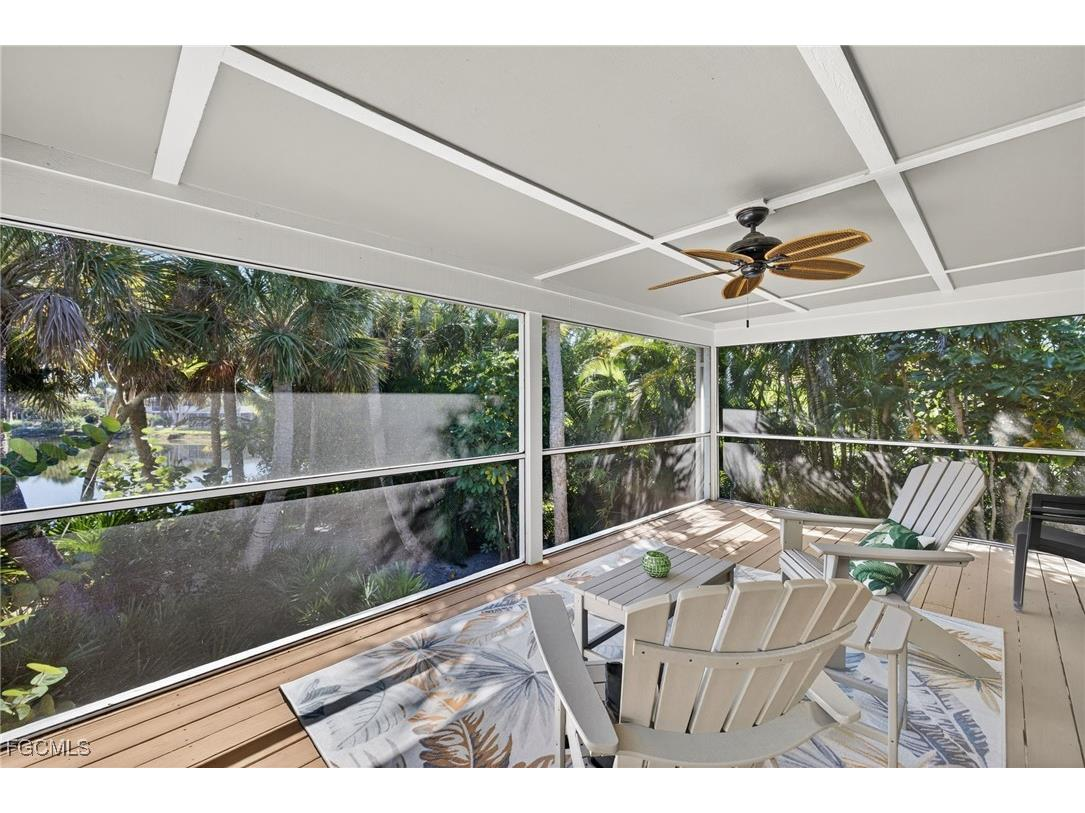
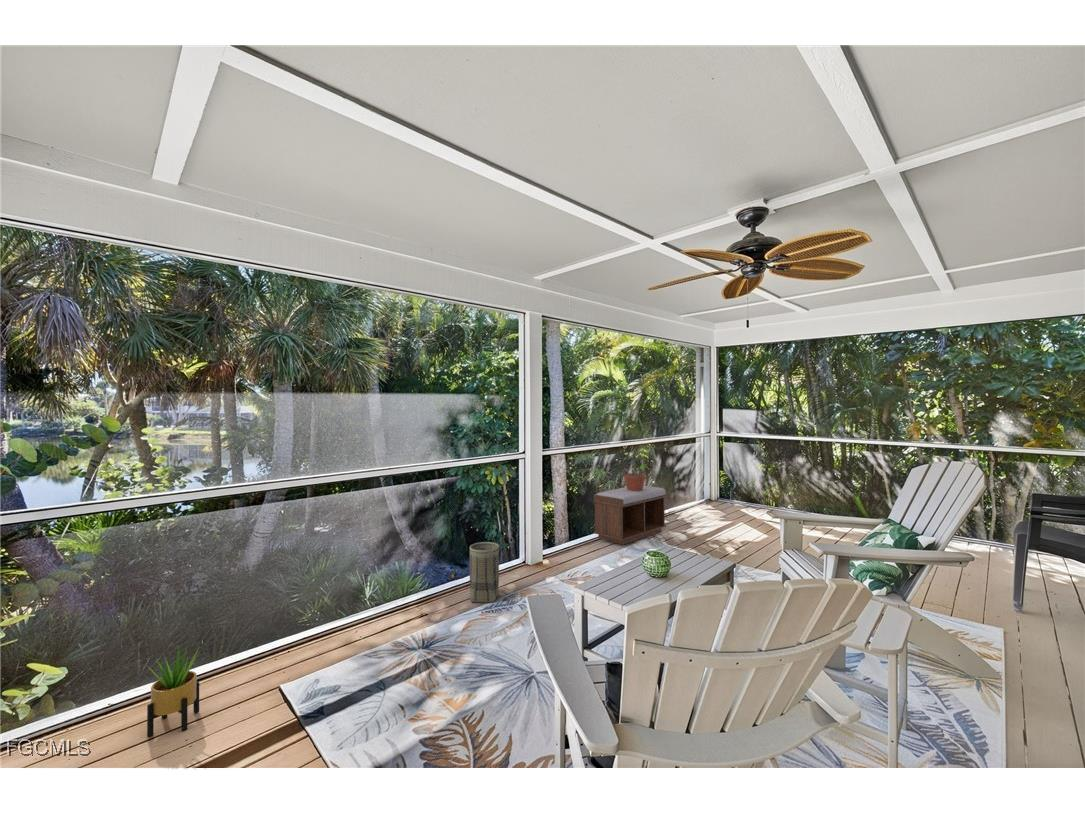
+ potted plant [146,642,201,738]
+ potted plant [623,454,648,491]
+ bench [592,485,667,546]
+ basket [469,541,500,604]
